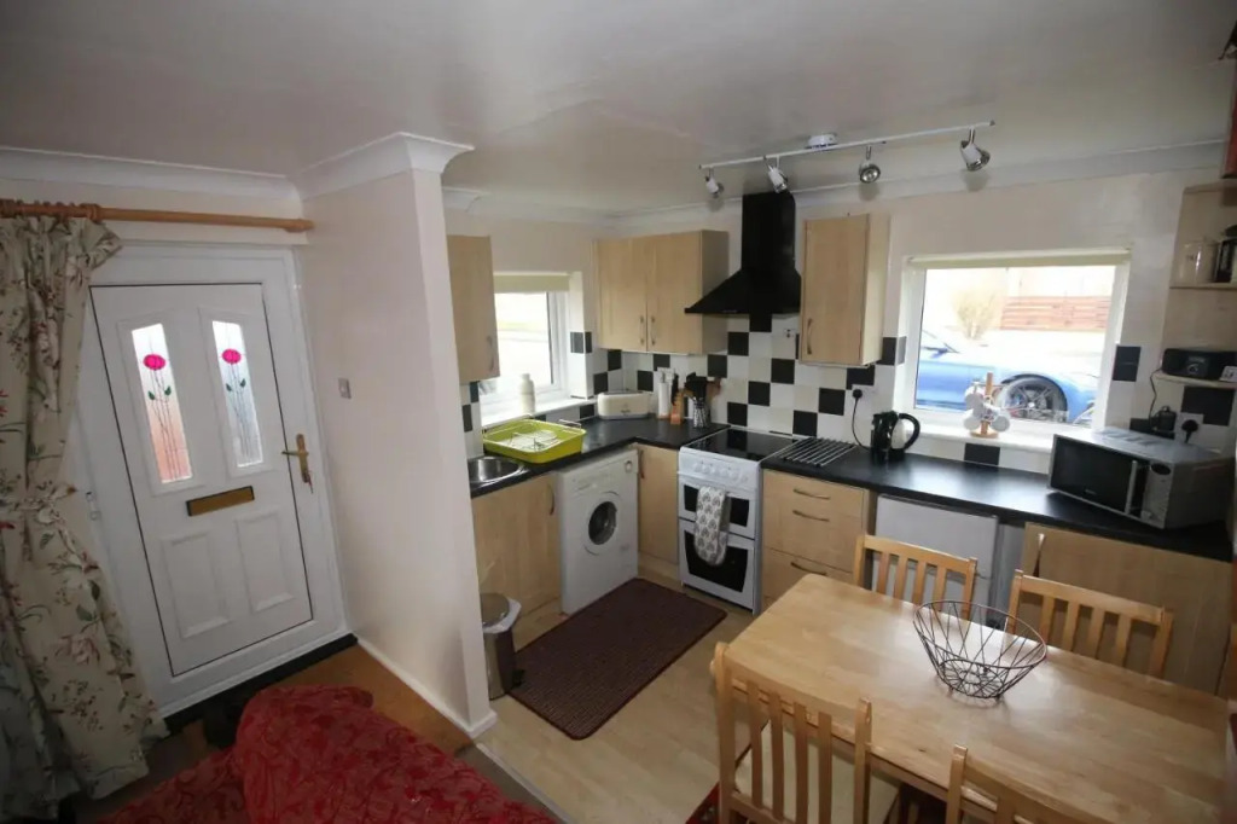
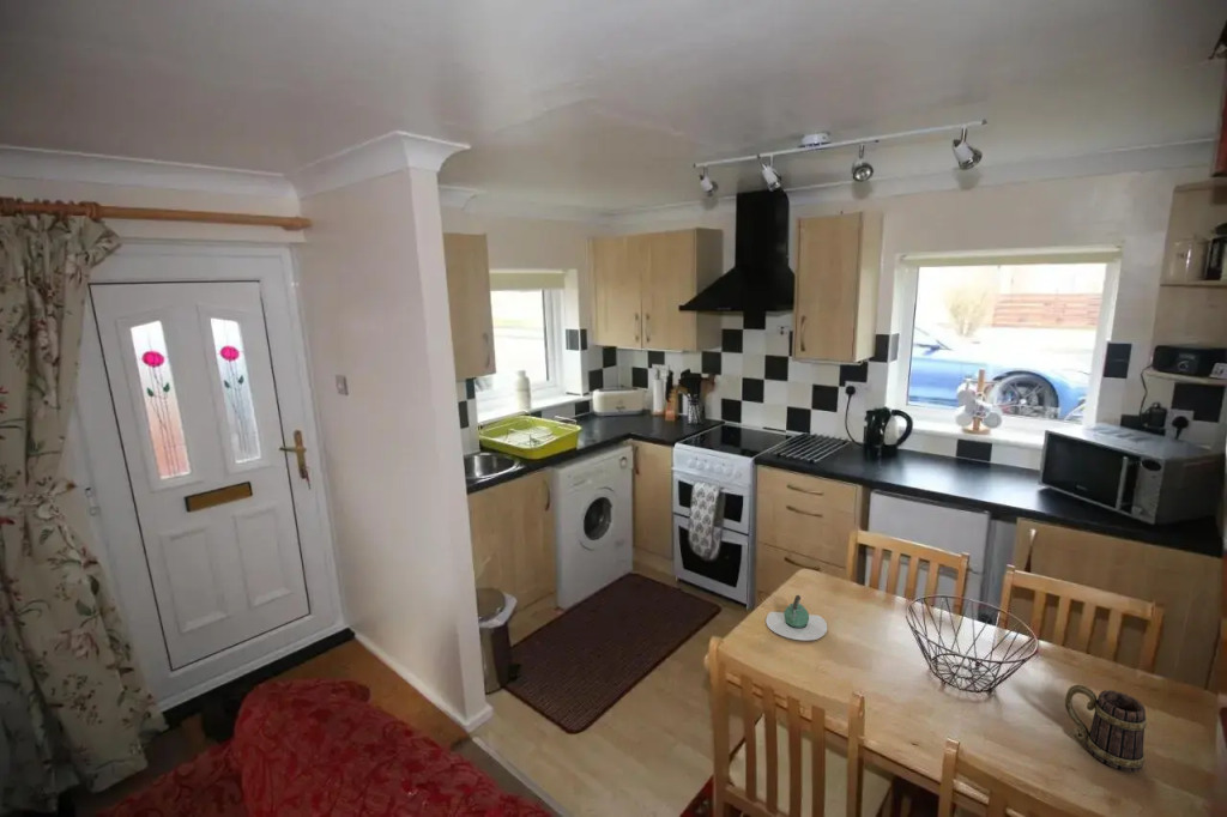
+ teapot [764,594,828,642]
+ mug [1064,684,1148,773]
